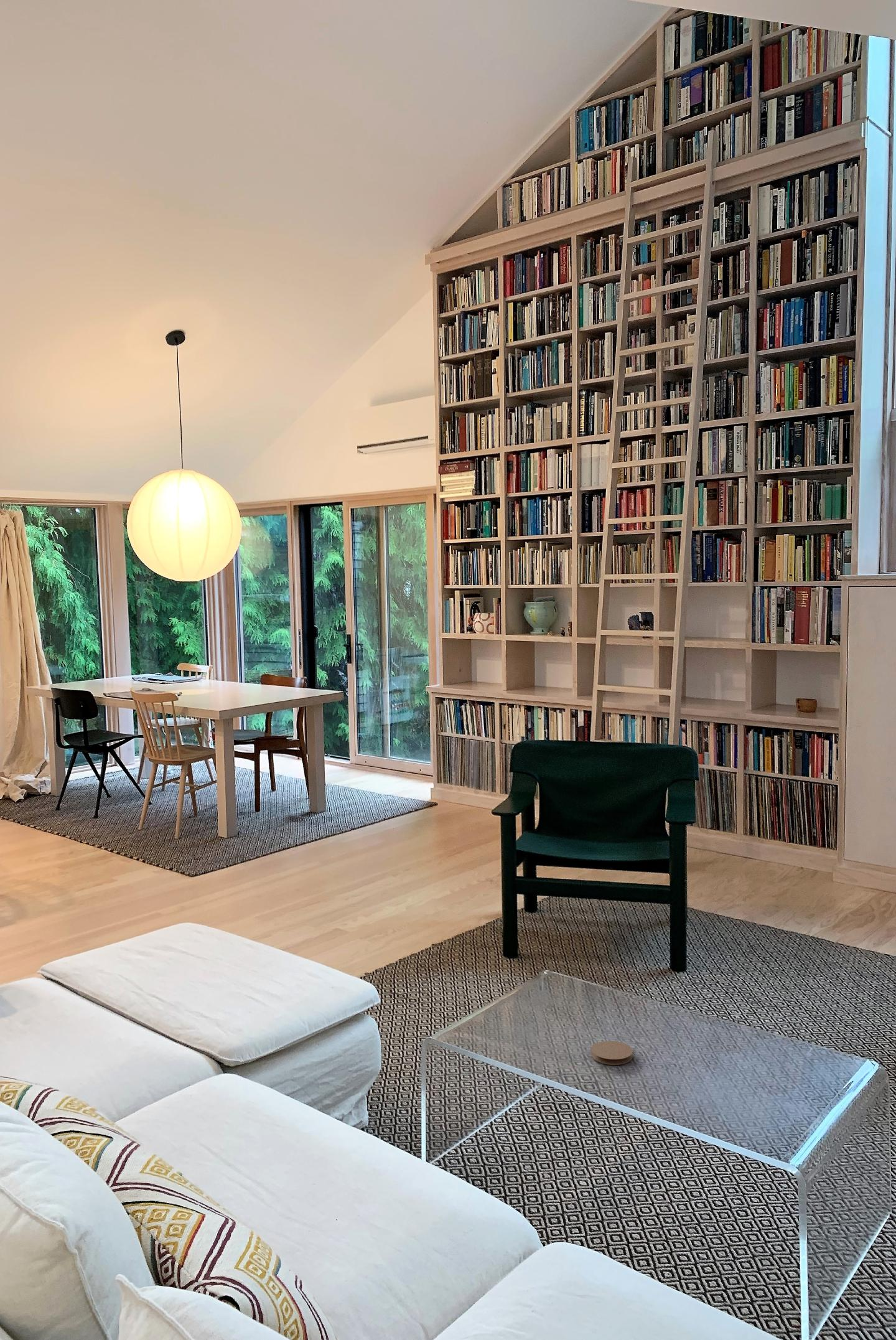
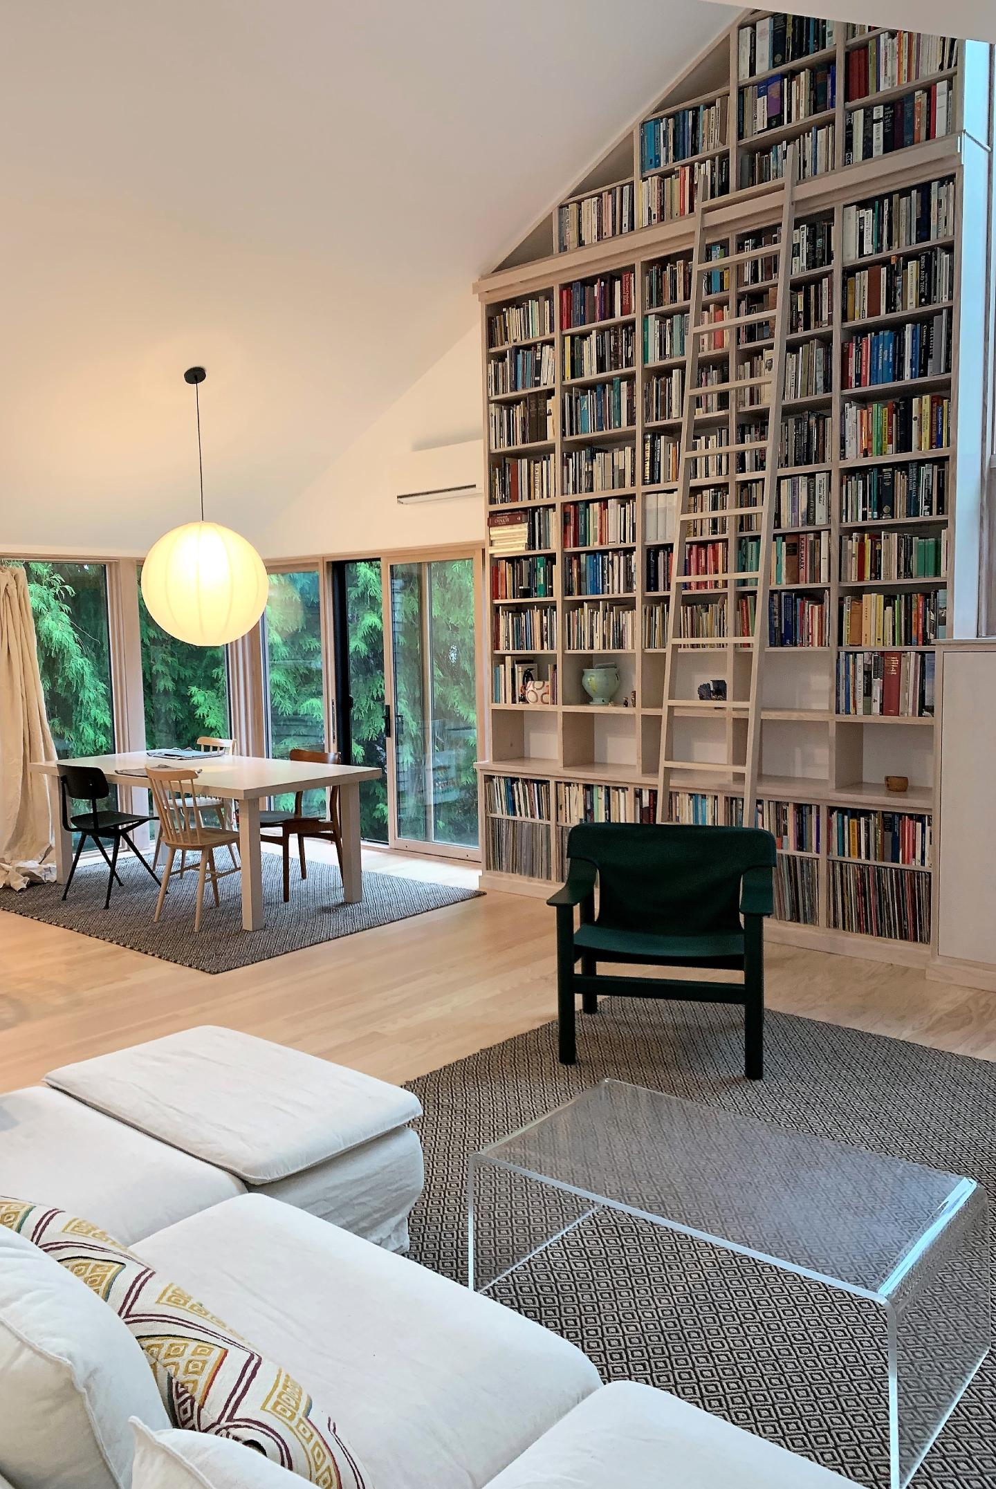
- coaster [590,1040,633,1066]
